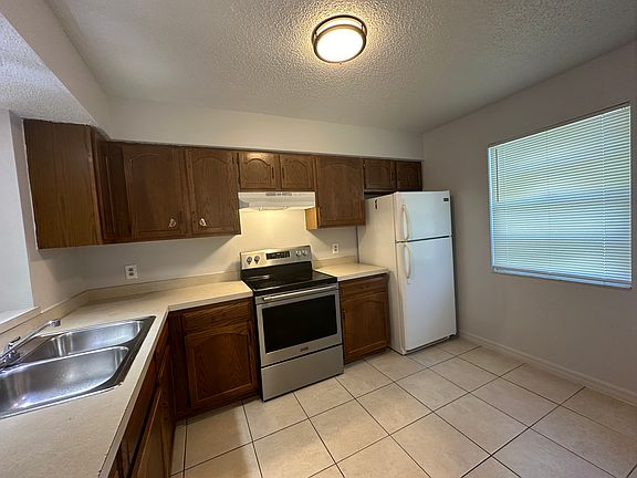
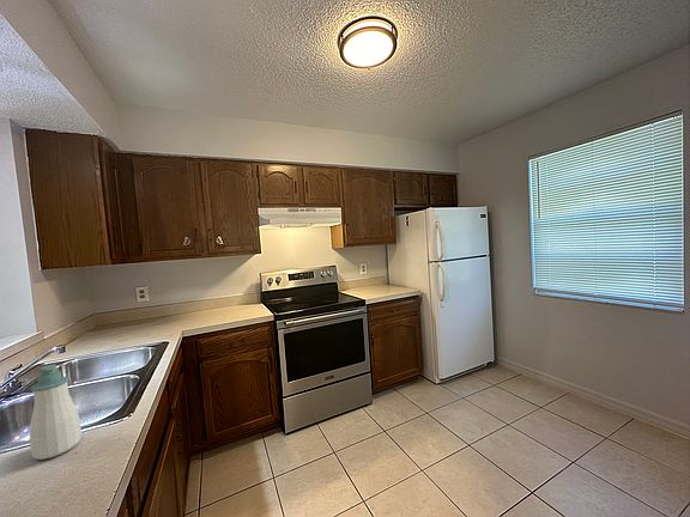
+ soap bottle [29,364,83,461]
